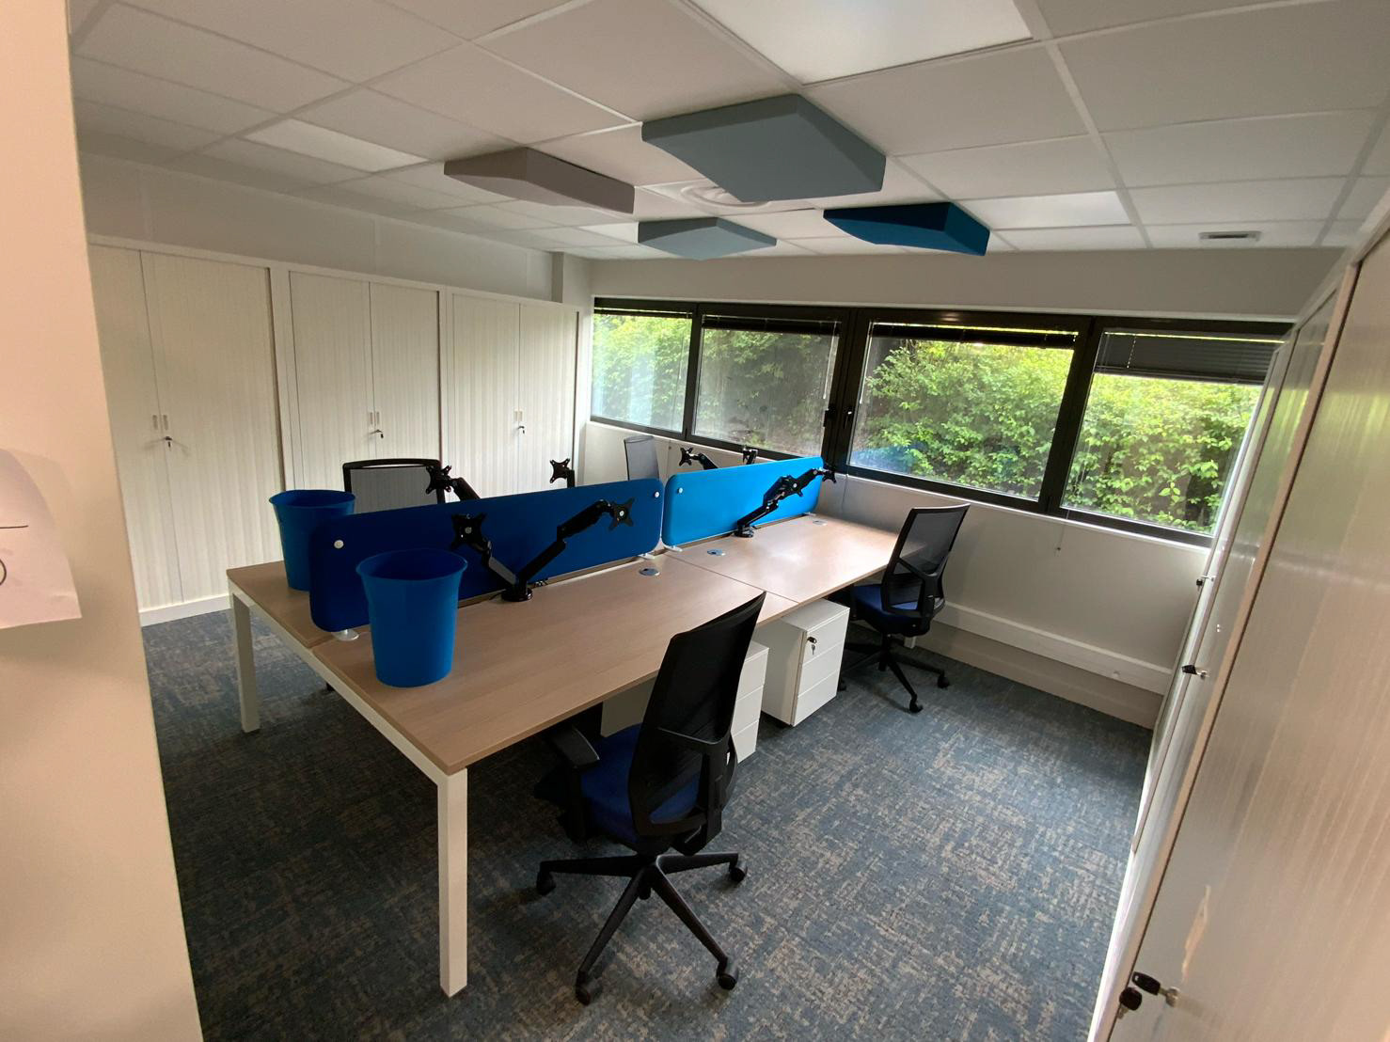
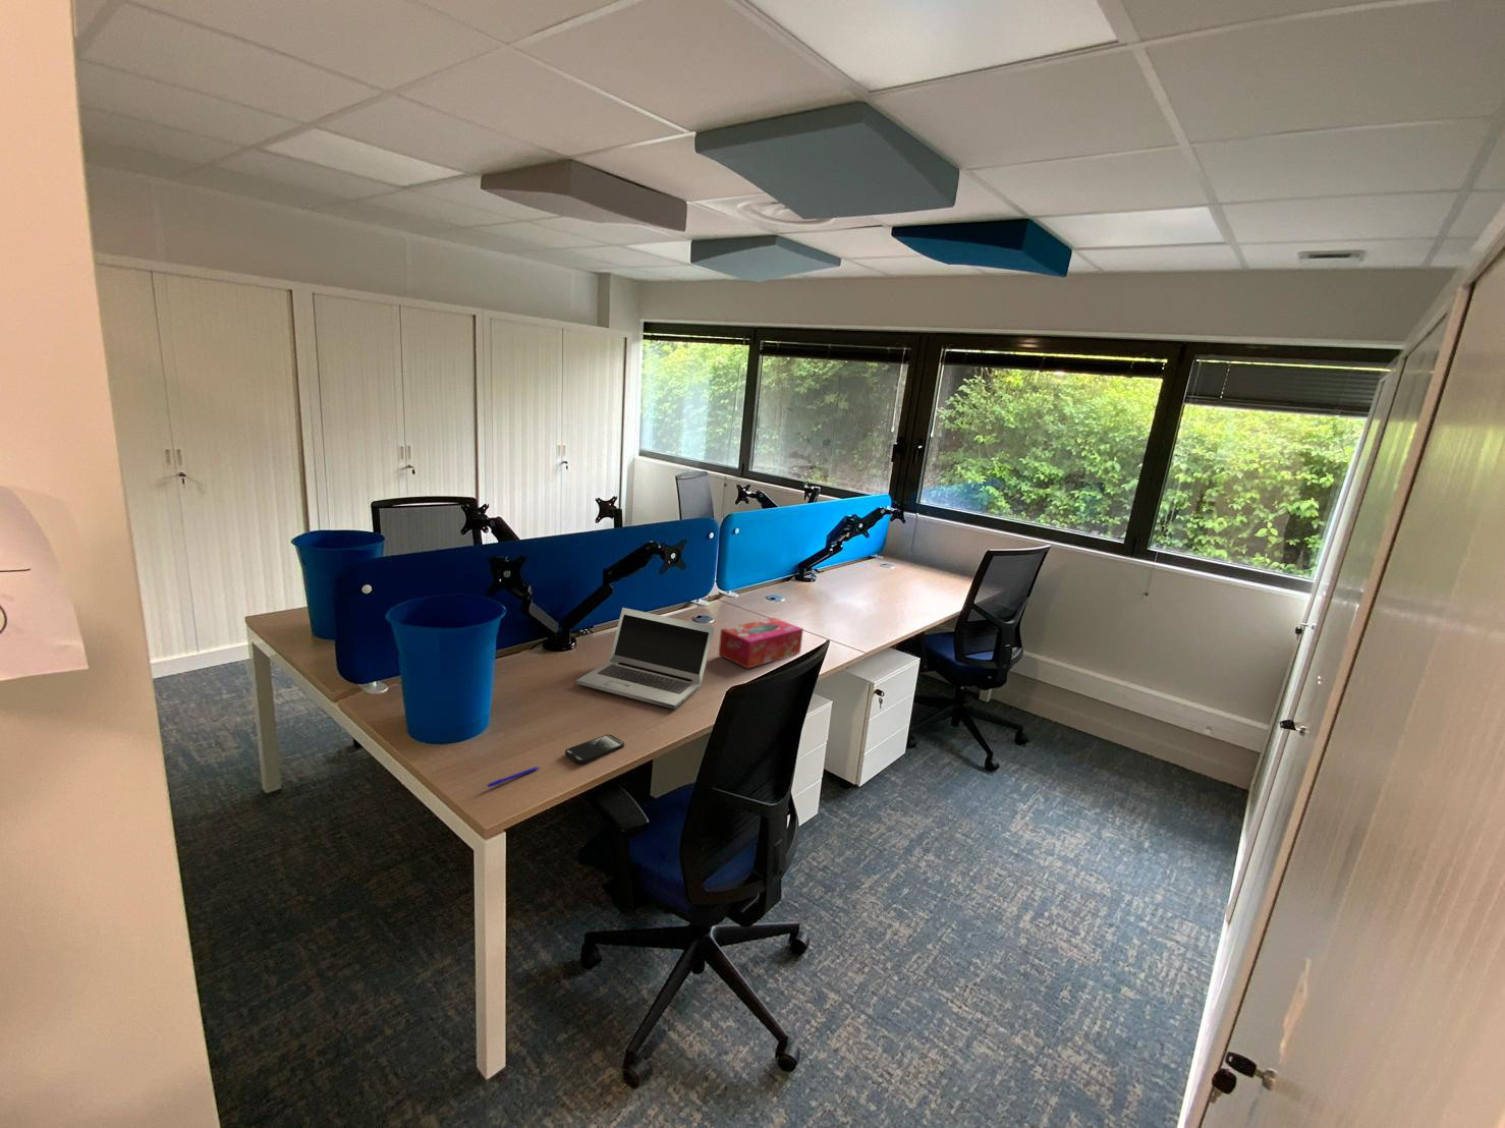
+ tissue box [718,617,805,669]
+ smartphone [564,733,626,764]
+ pen [486,767,539,788]
+ laptop [575,607,715,710]
